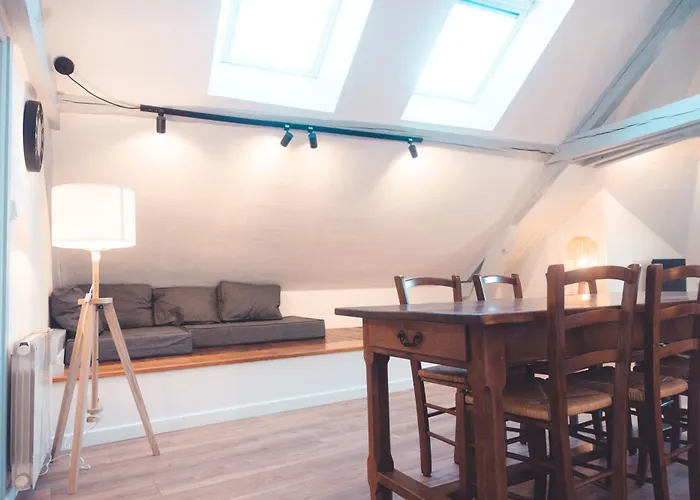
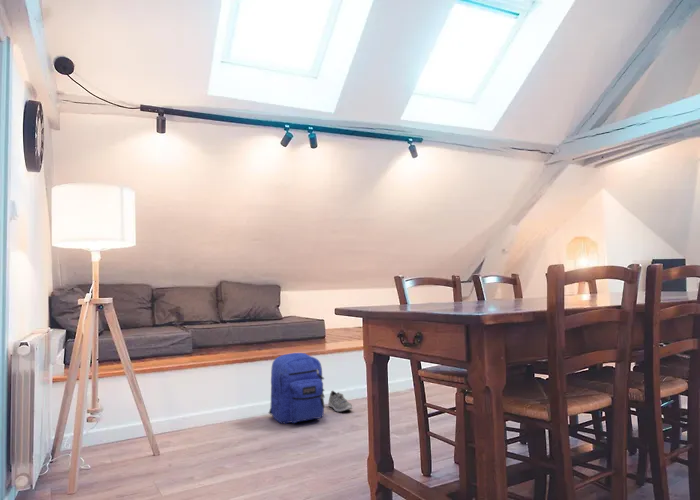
+ backpack [268,352,326,425]
+ sneaker [327,390,354,413]
